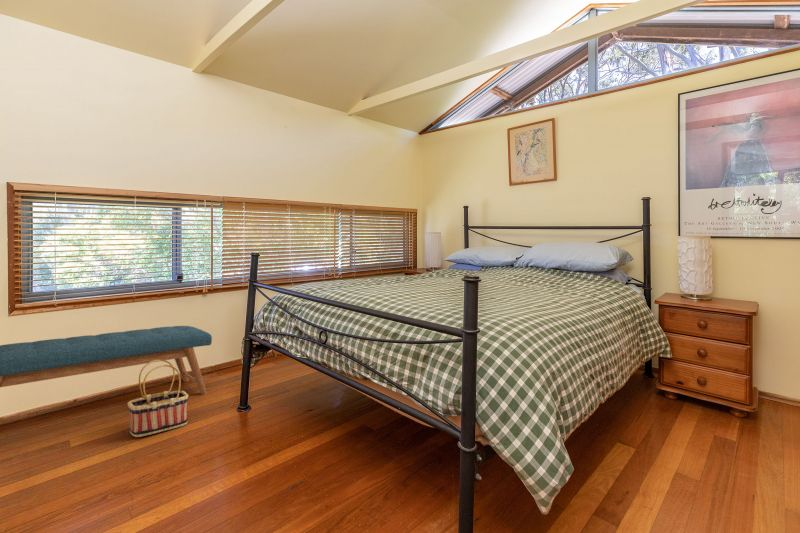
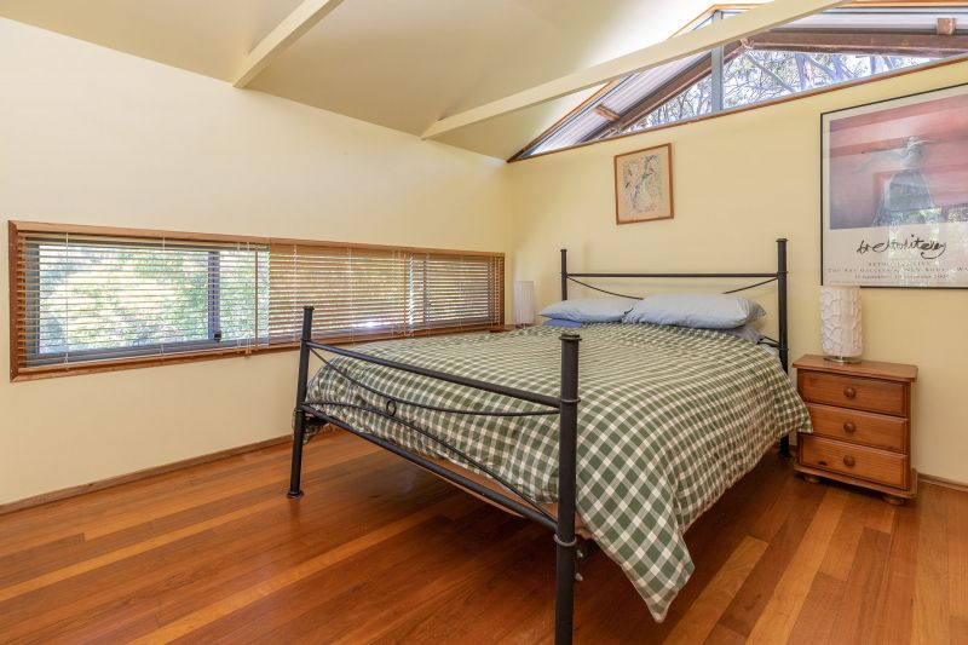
- bench [0,325,213,396]
- basket [127,360,189,438]
